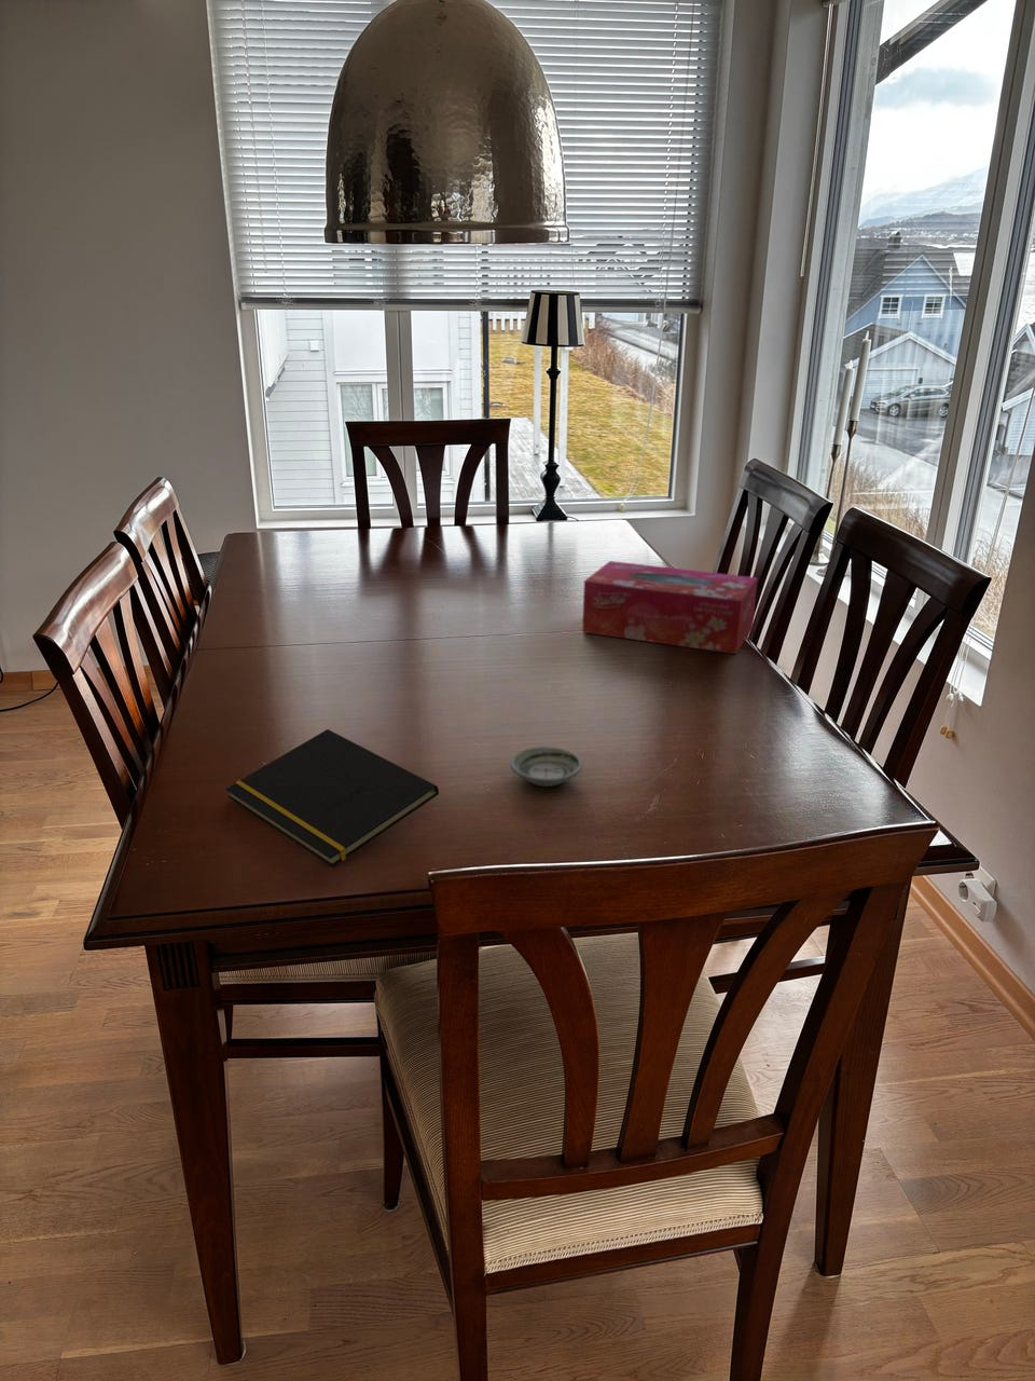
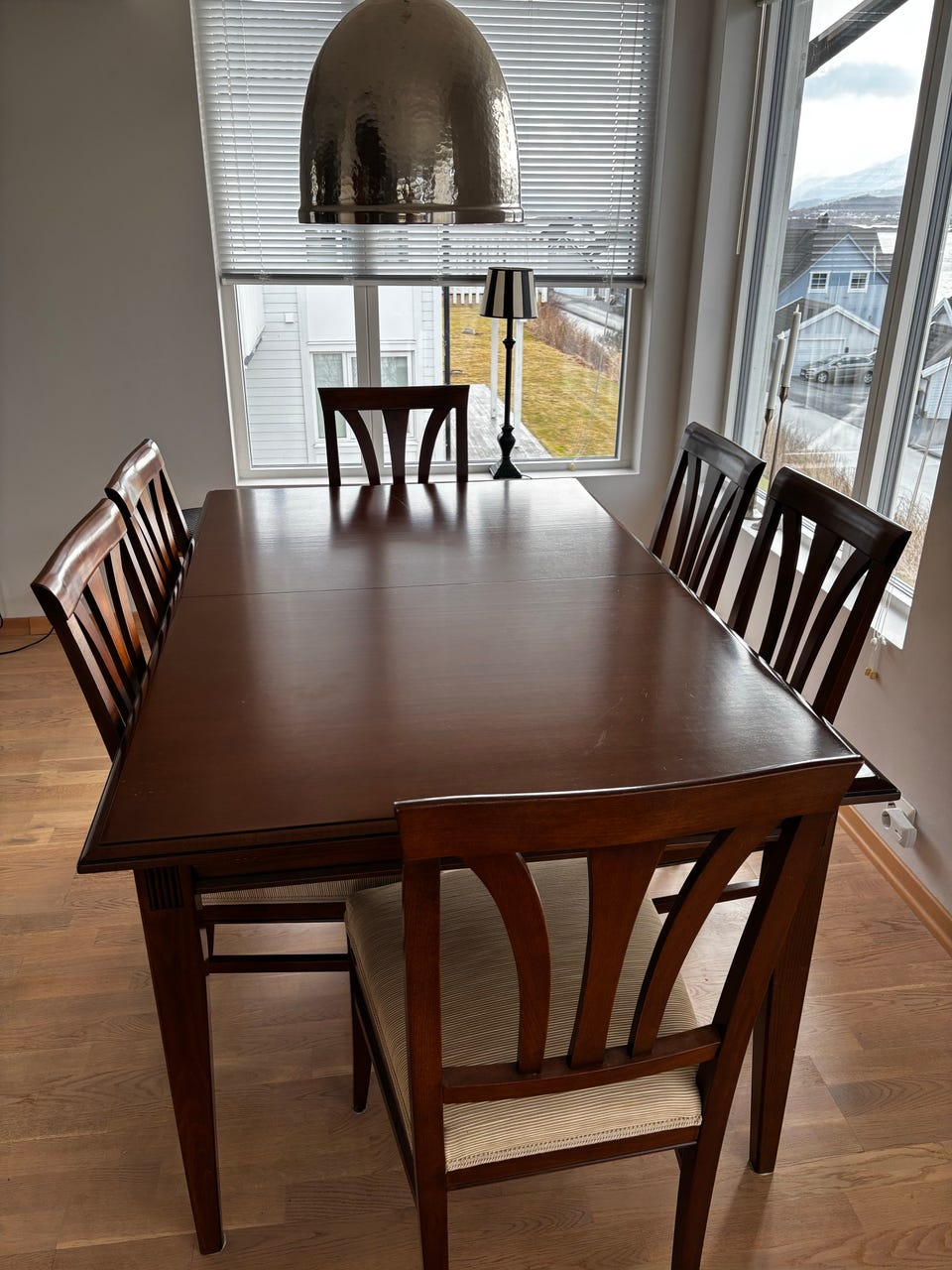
- saucer [509,746,583,787]
- notepad [225,729,440,868]
- tissue box [582,560,759,655]
